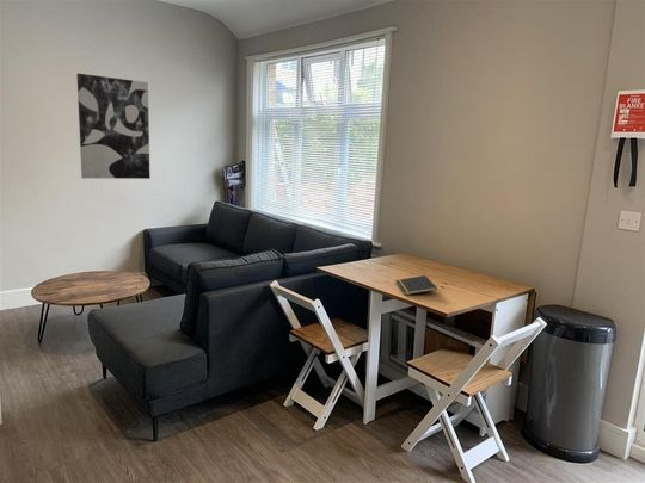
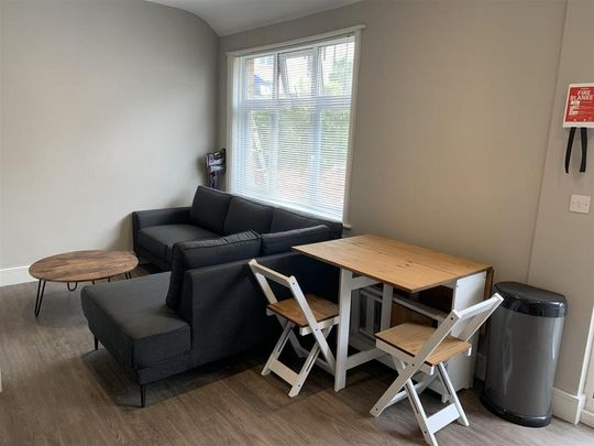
- notepad [394,274,438,296]
- wall art [76,73,152,180]
